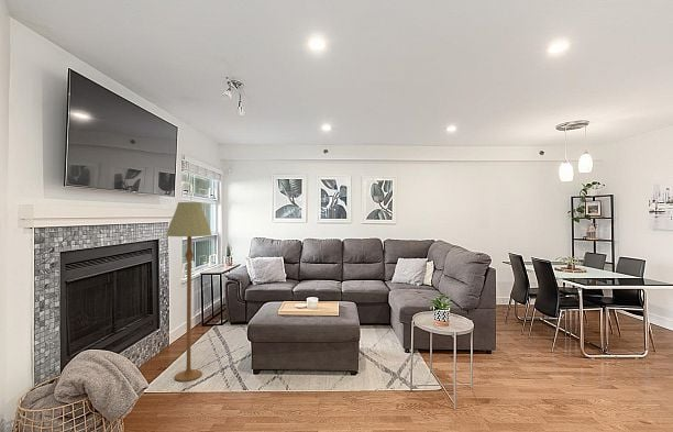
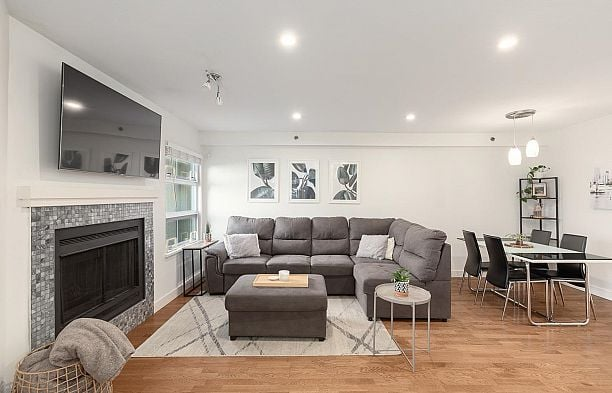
- floor lamp [165,201,212,383]
